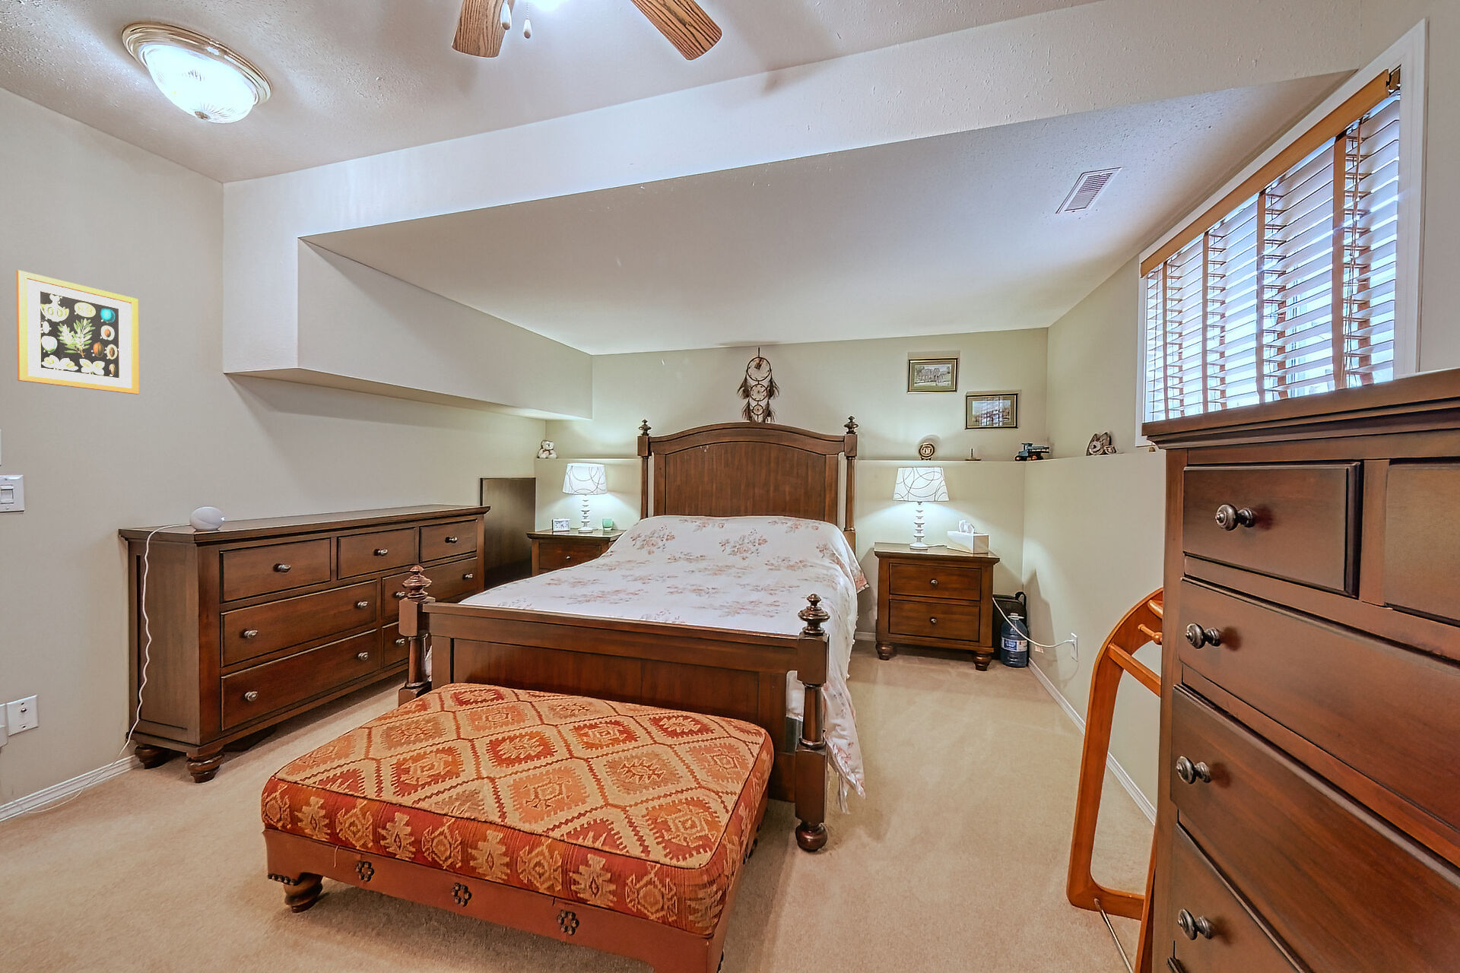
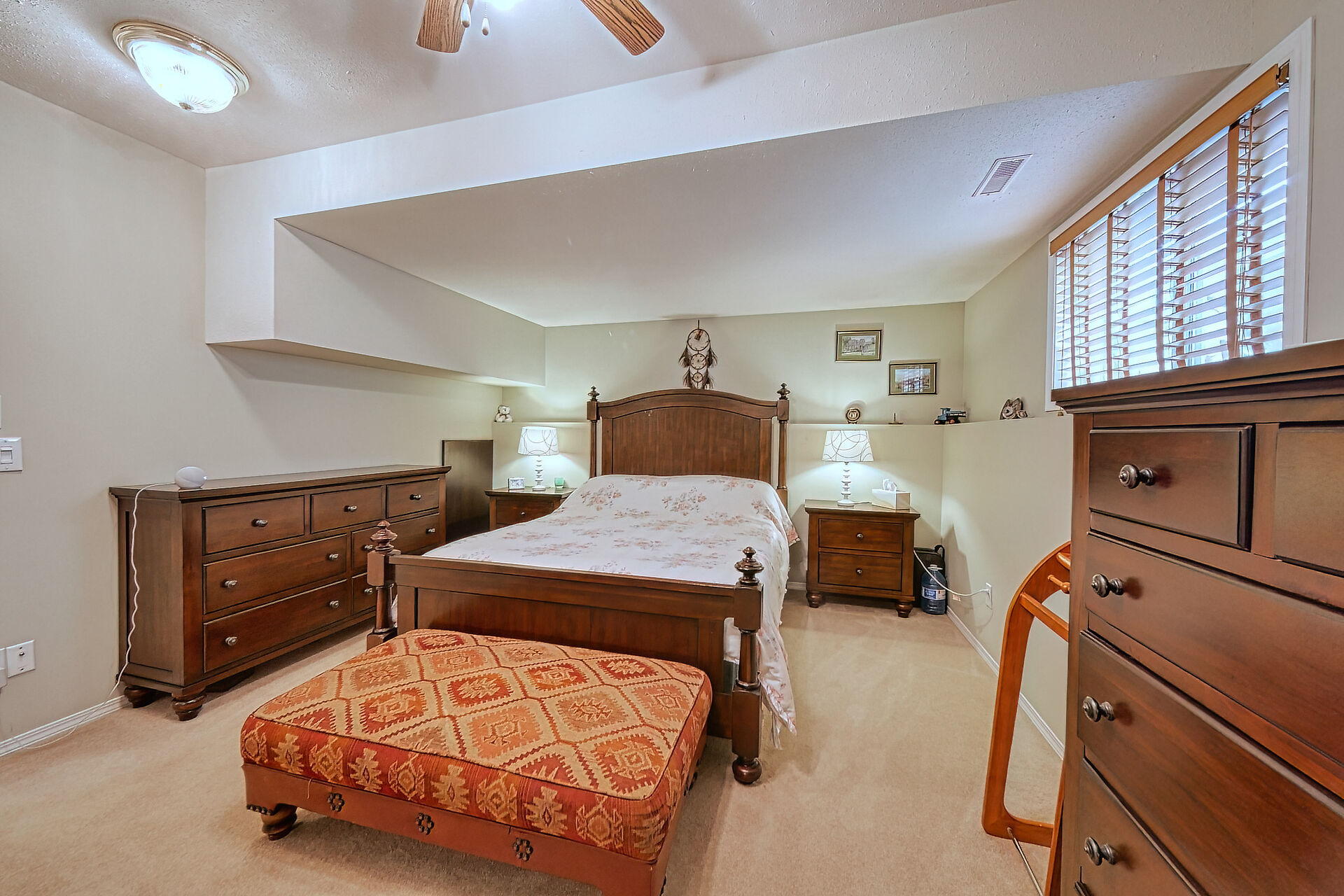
- wall art [15,269,140,395]
